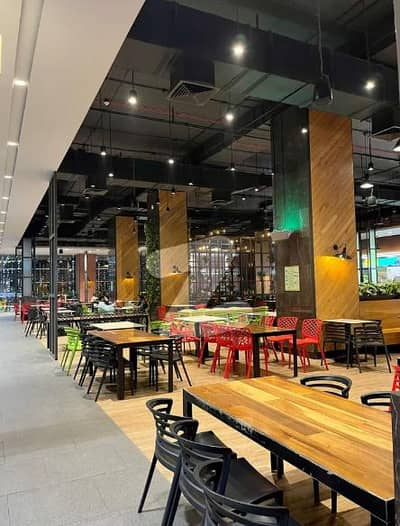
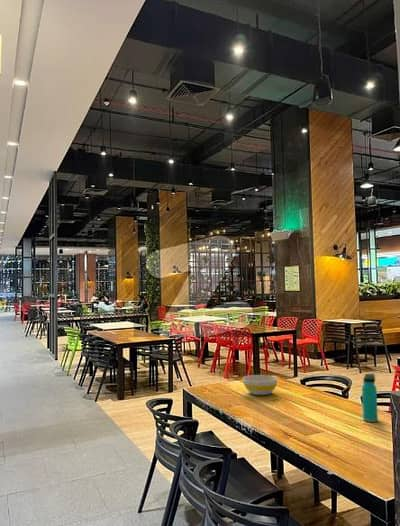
+ water bottle [361,372,379,423]
+ bowl [242,374,279,396]
